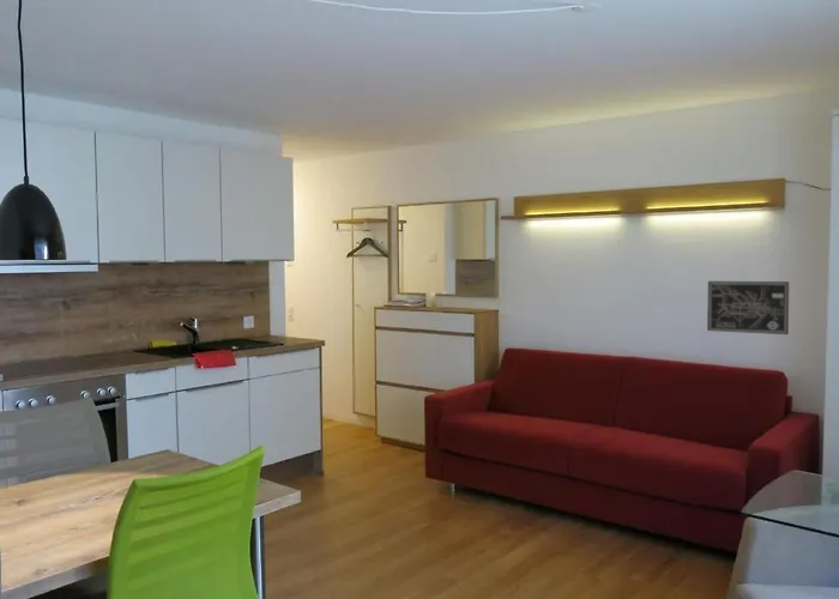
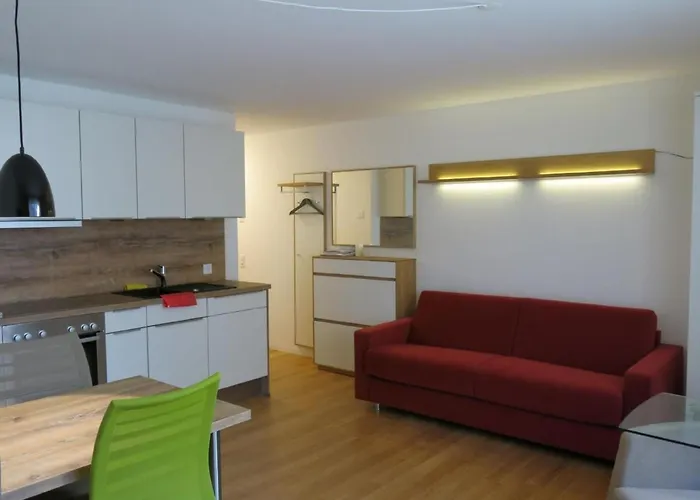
- wall art [706,280,790,335]
